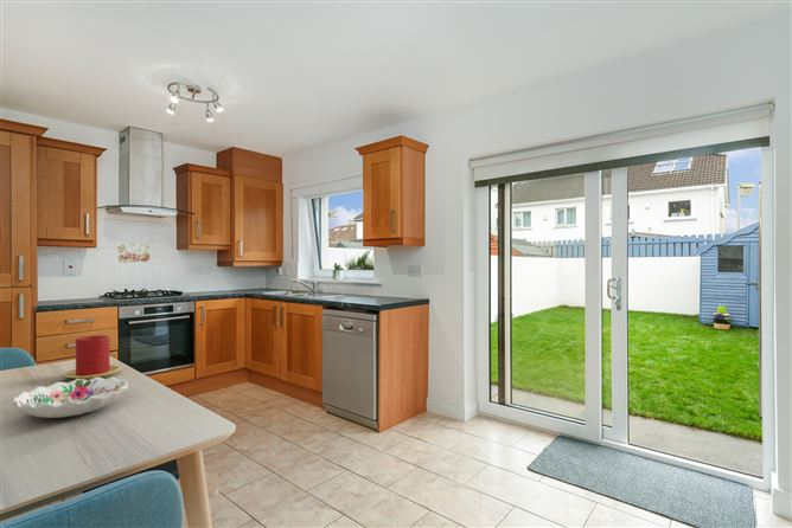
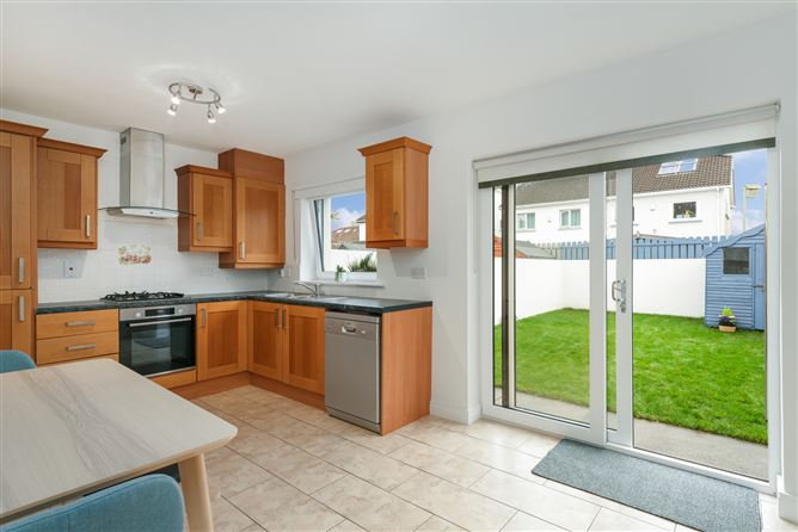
- decorative bowl [11,376,129,419]
- candle [63,334,121,380]
